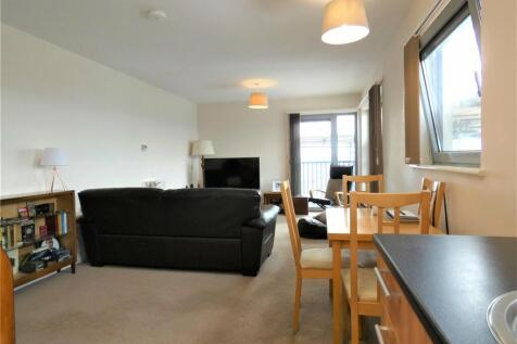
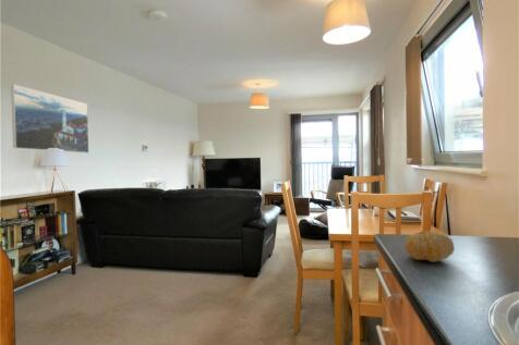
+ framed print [10,83,89,153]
+ fruit [403,230,456,263]
